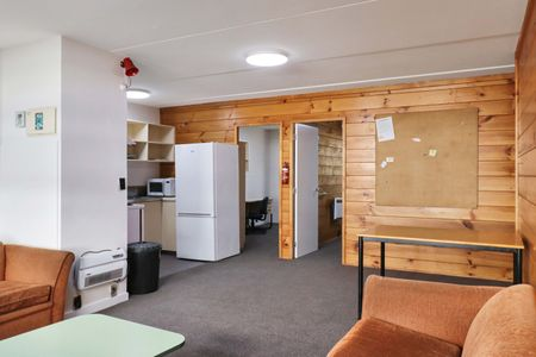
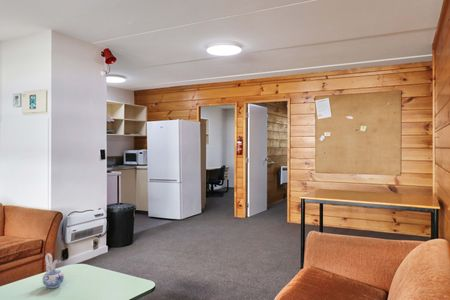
+ ceramic pitcher [42,252,65,289]
